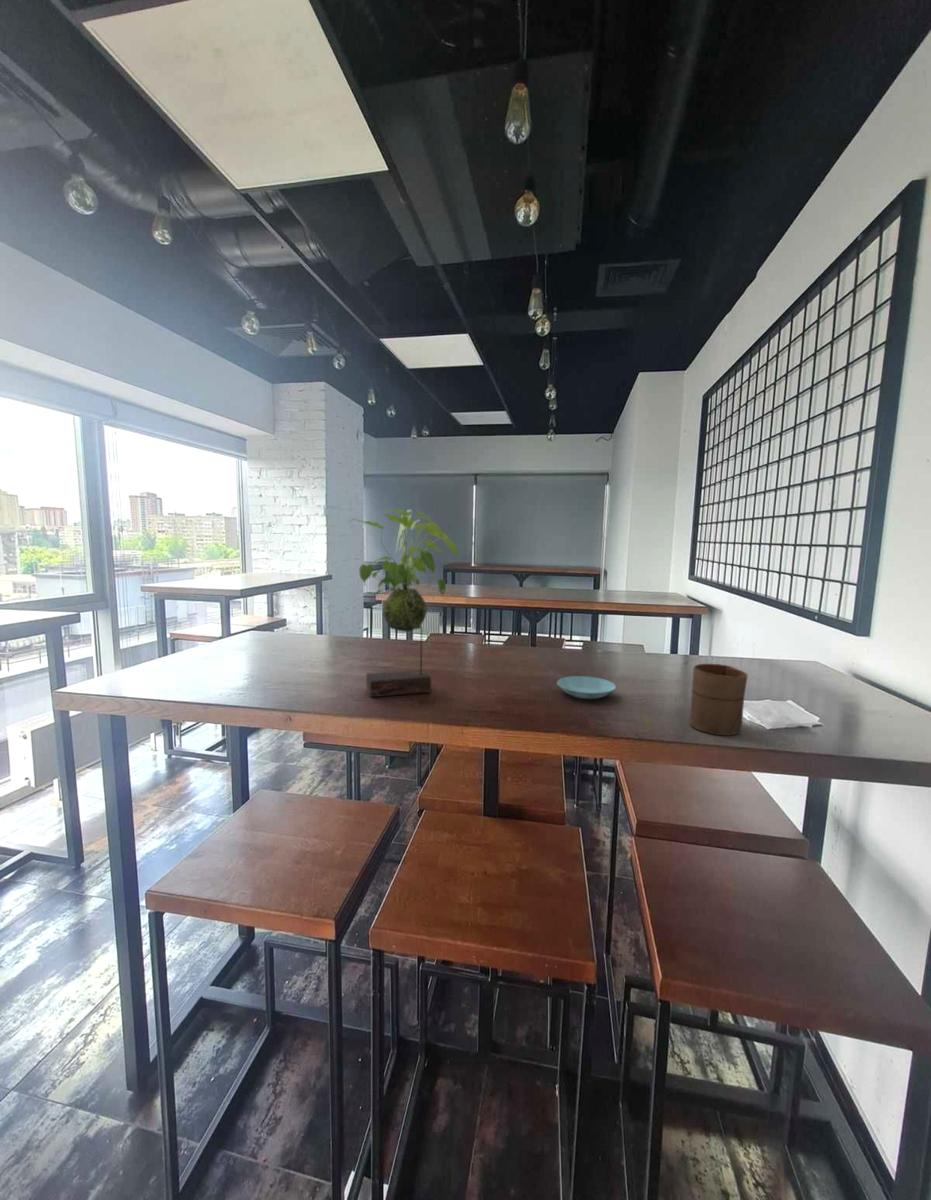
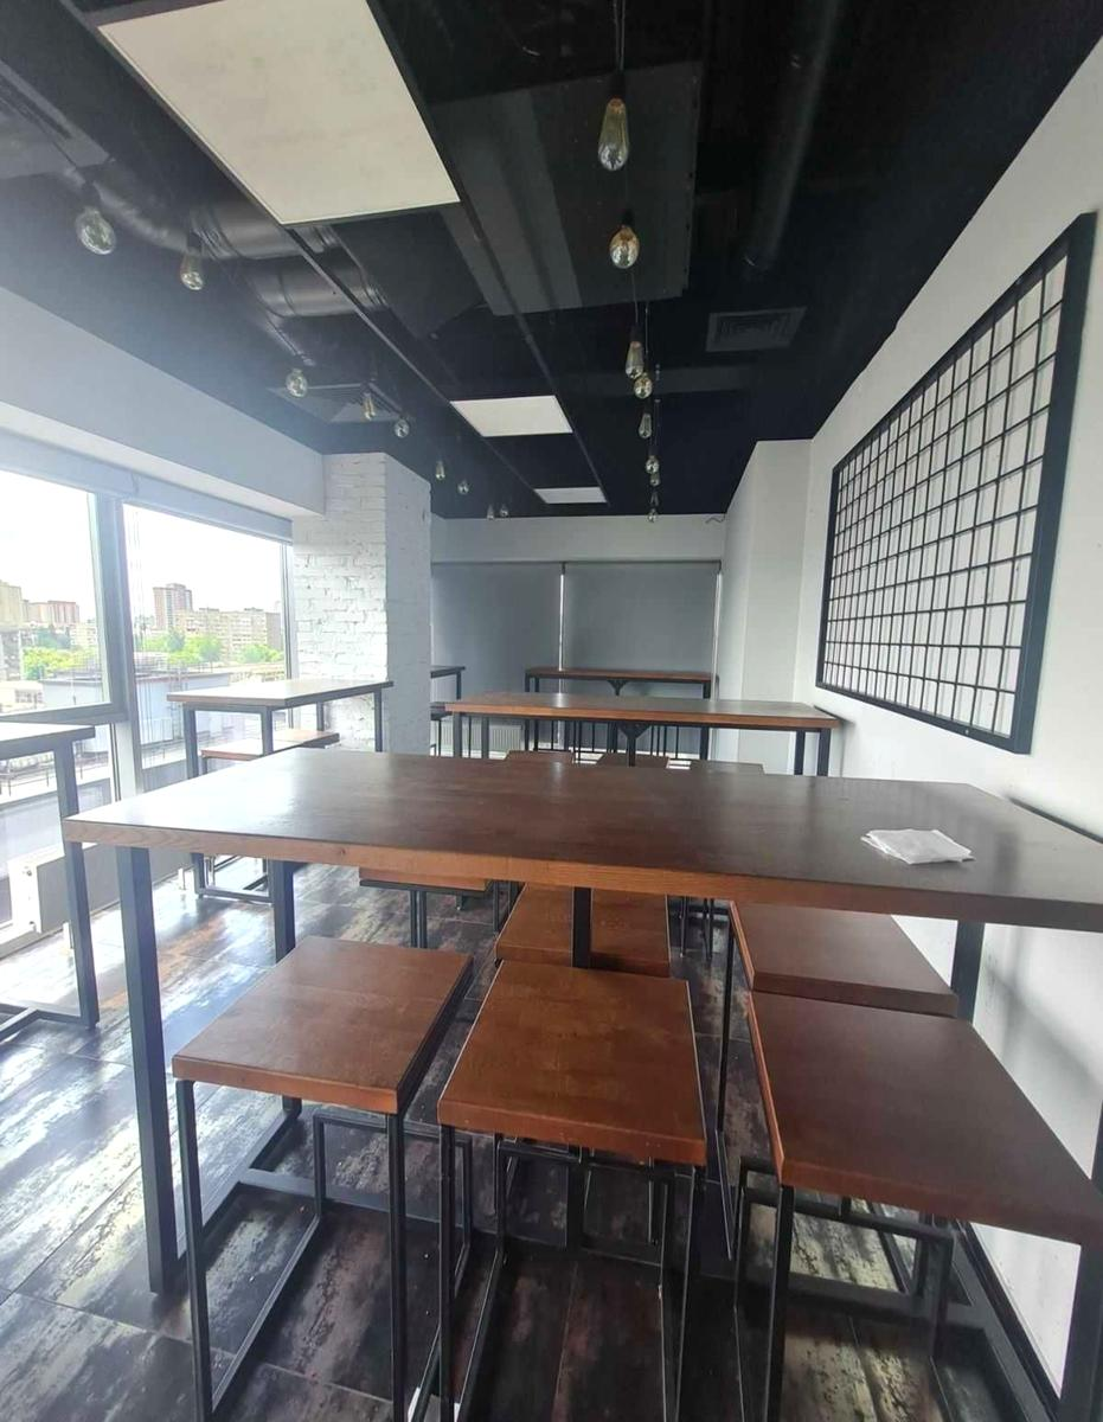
- saucer [556,675,617,700]
- cup [688,663,749,736]
- plant [349,509,461,698]
